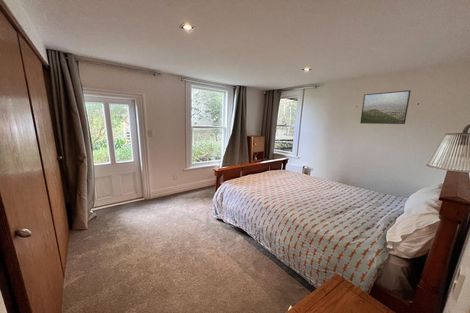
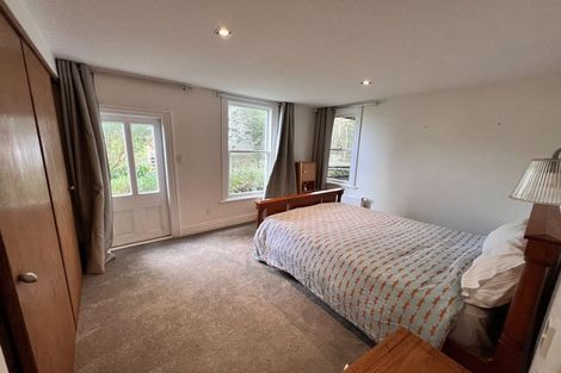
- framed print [359,89,412,125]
